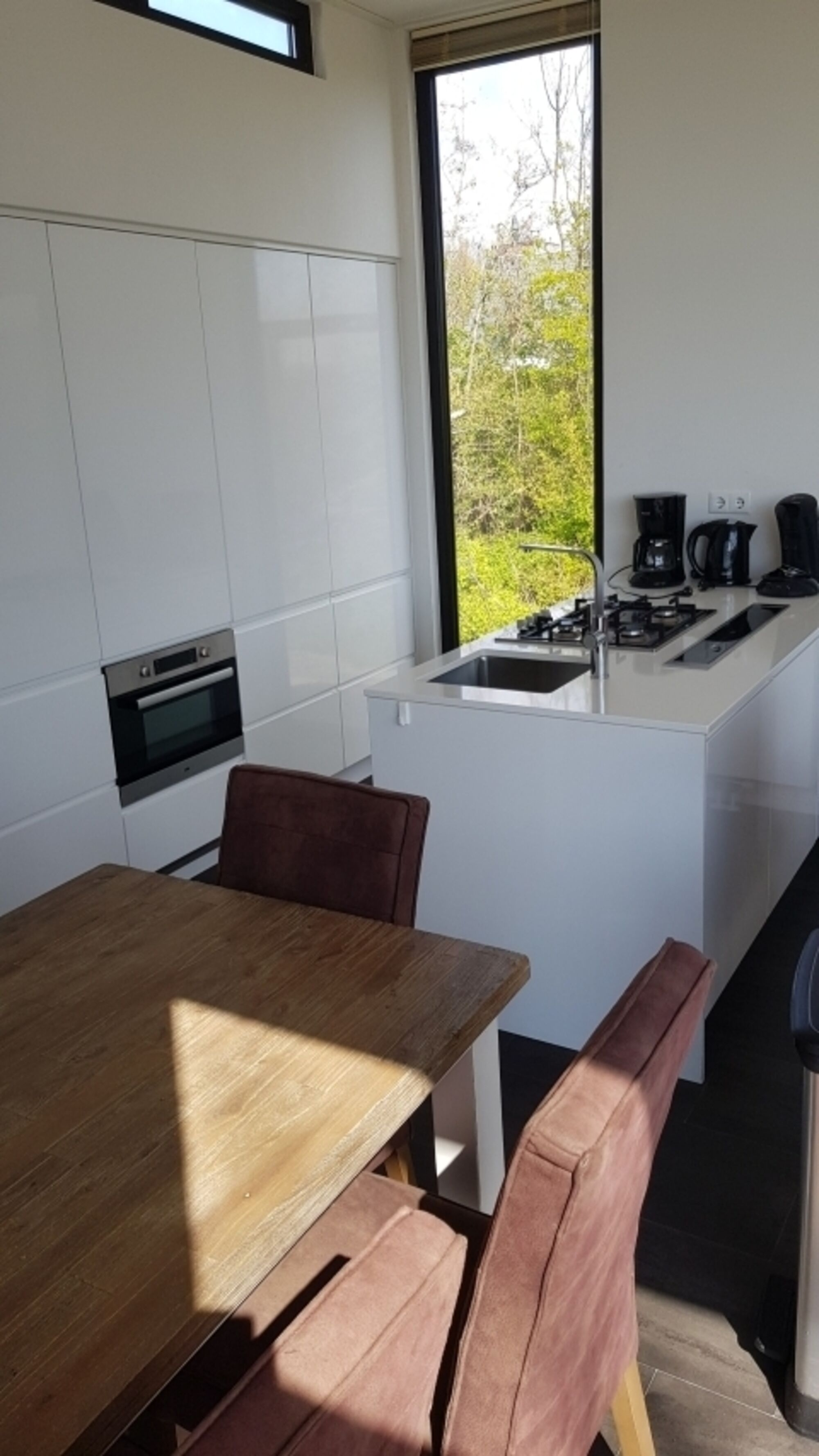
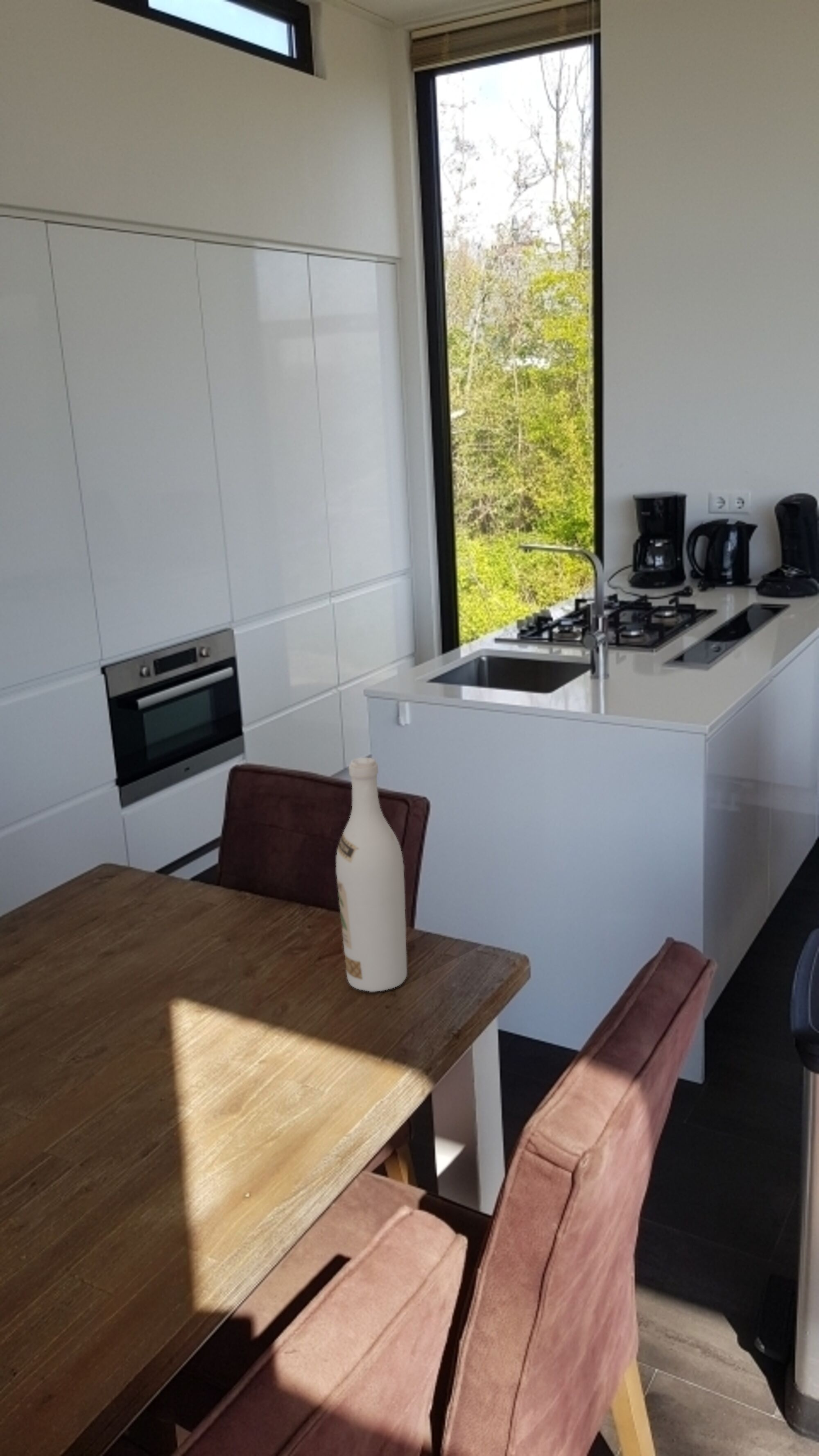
+ wine bottle [336,757,407,992]
